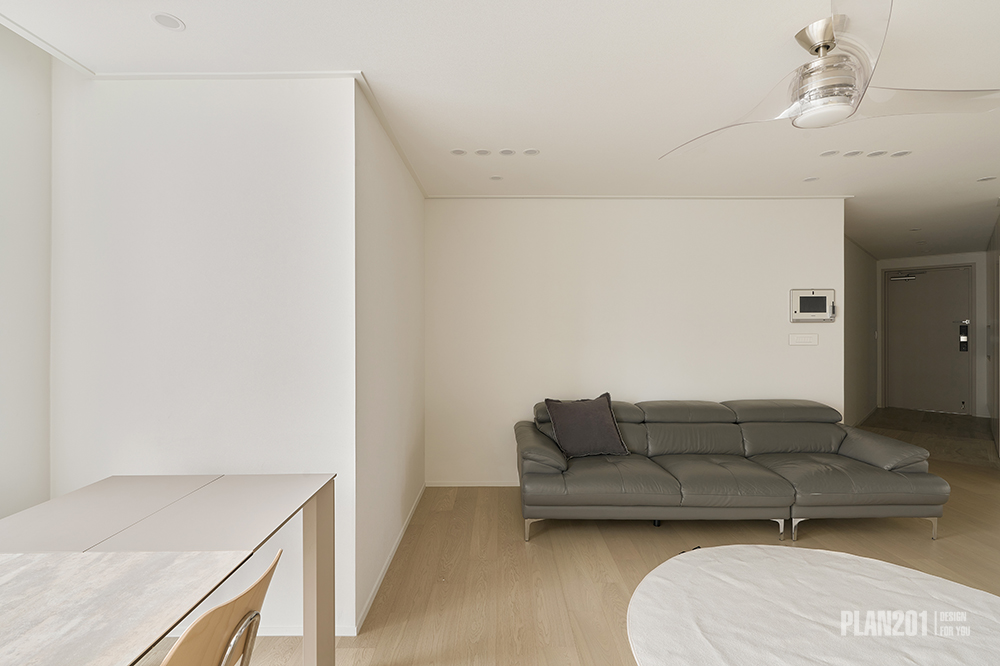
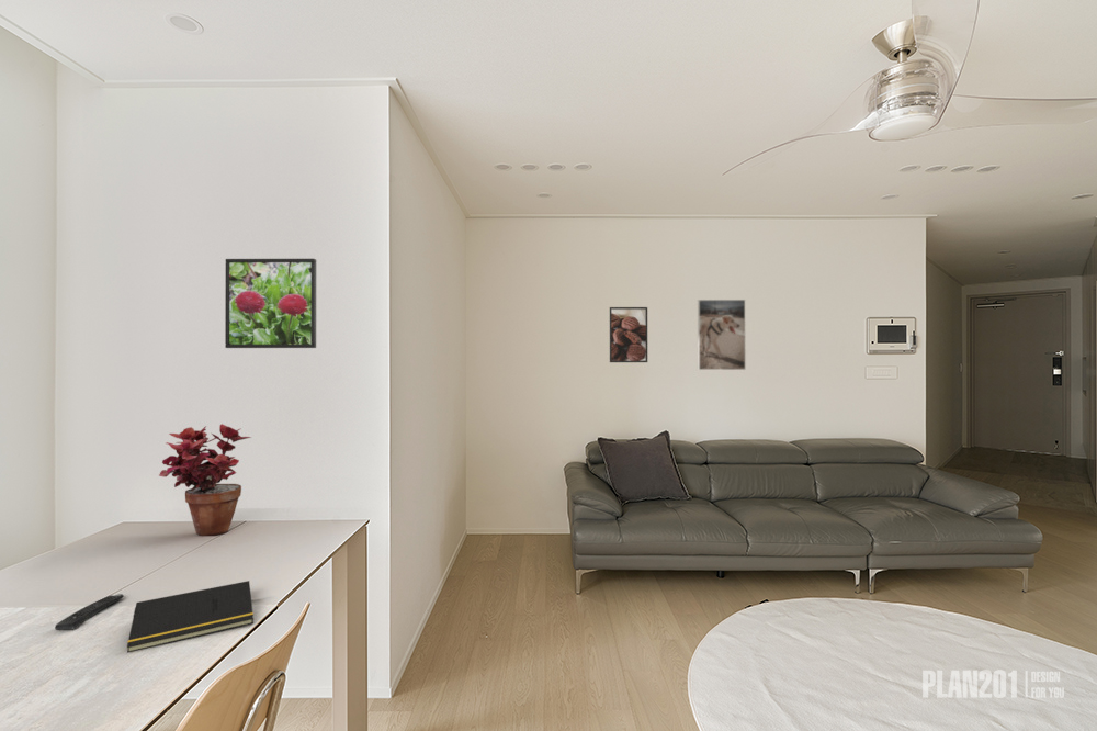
+ potted plant [158,423,253,537]
+ remote control [54,593,125,631]
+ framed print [609,306,648,363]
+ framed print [224,258,317,349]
+ notepad [126,580,255,654]
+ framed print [697,299,747,371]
